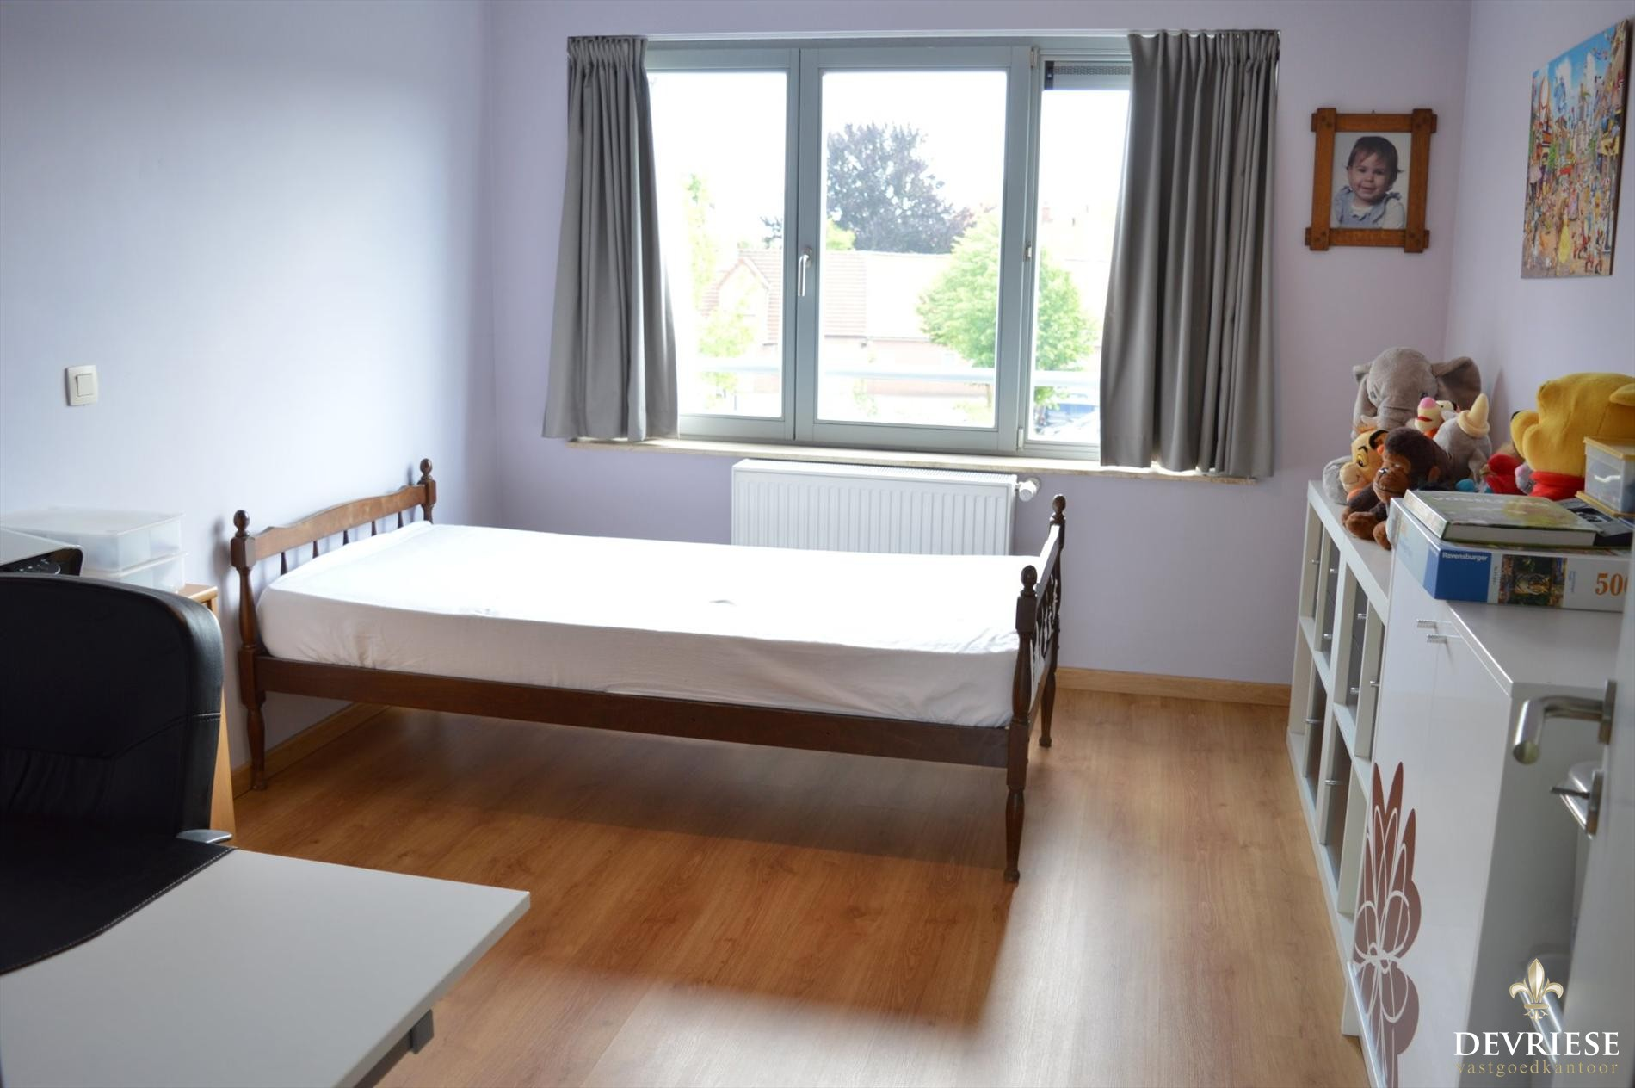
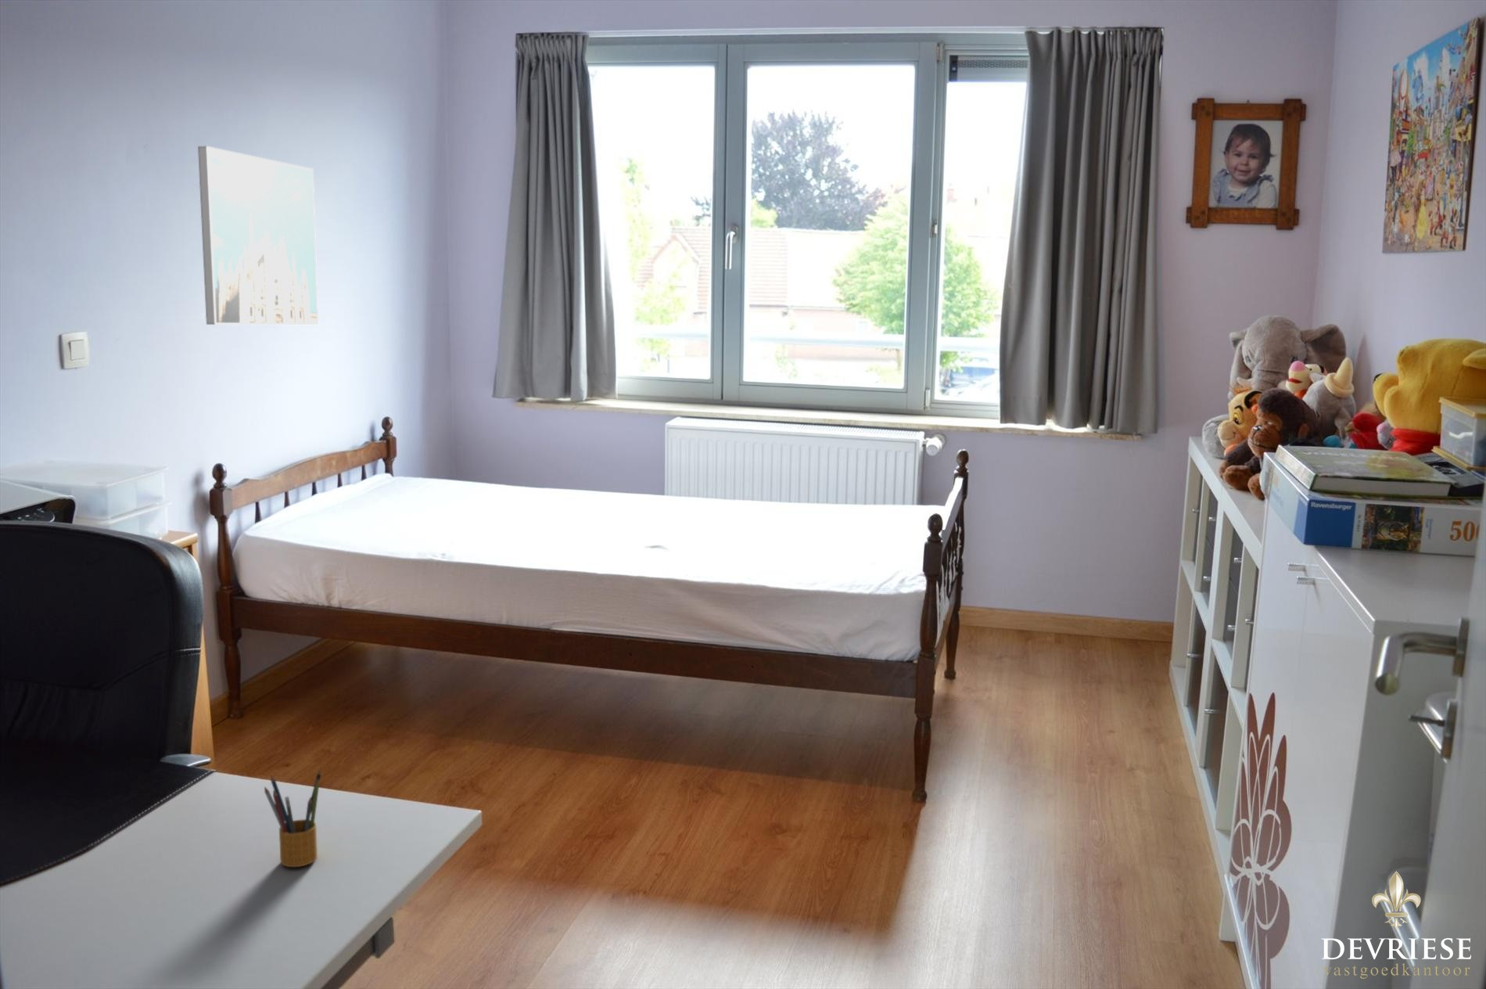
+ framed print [197,146,319,326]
+ pencil box [264,767,322,868]
